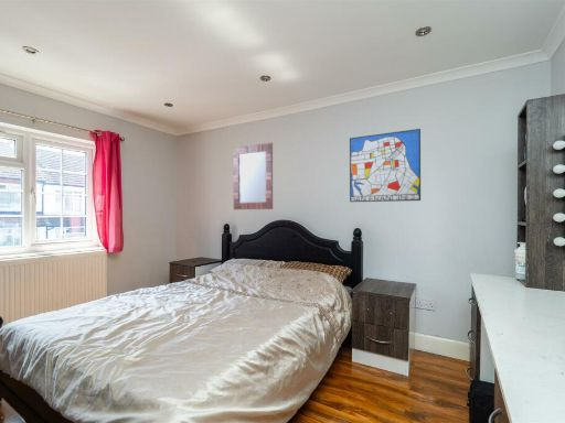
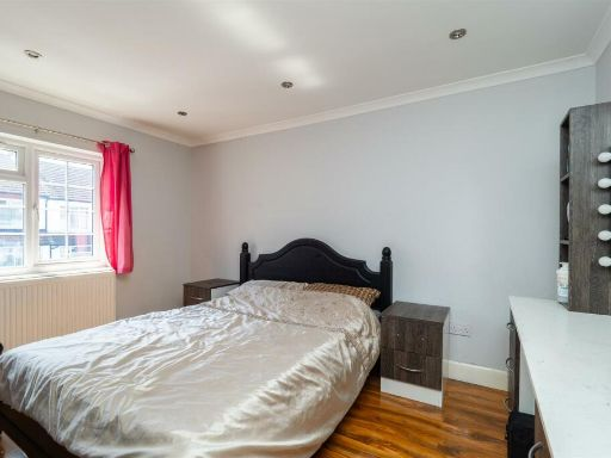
- wall art [349,128,422,203]
- home mirror [232,142,274,210]
